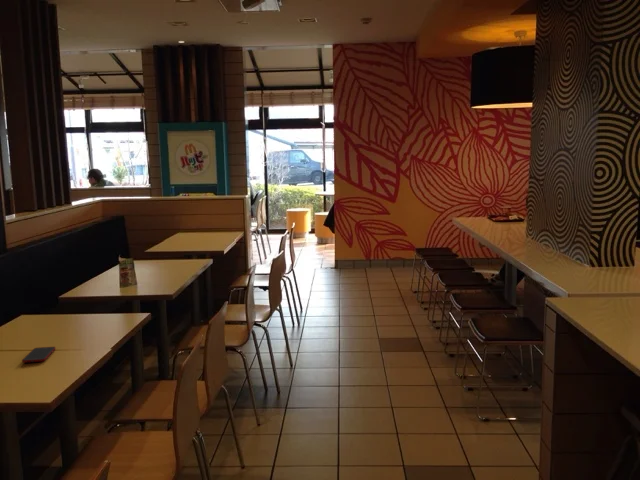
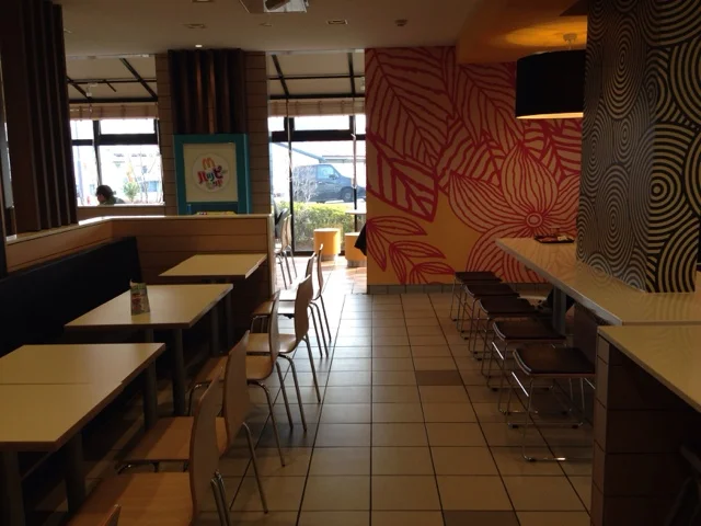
- cell phone [21,346,56,364]
